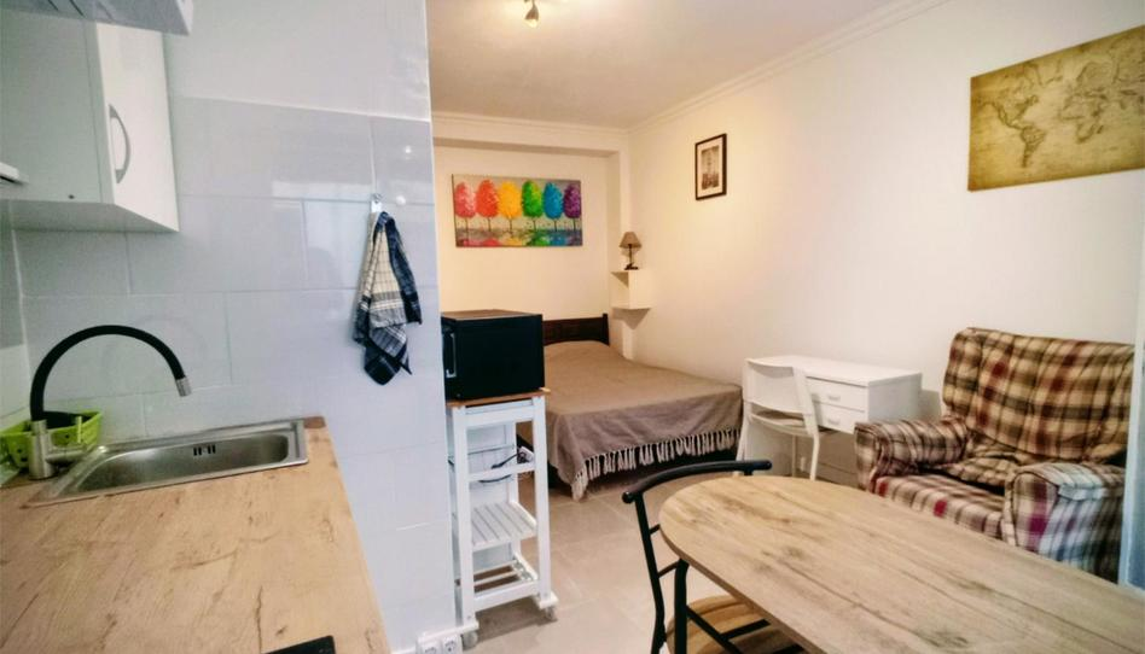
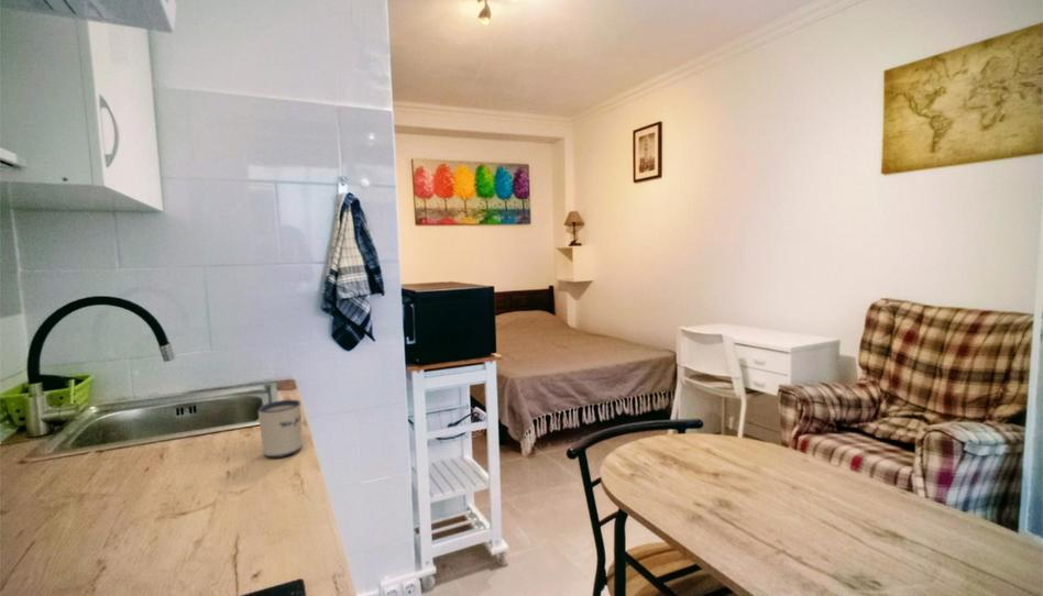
+ mug [257,399,304,459]
